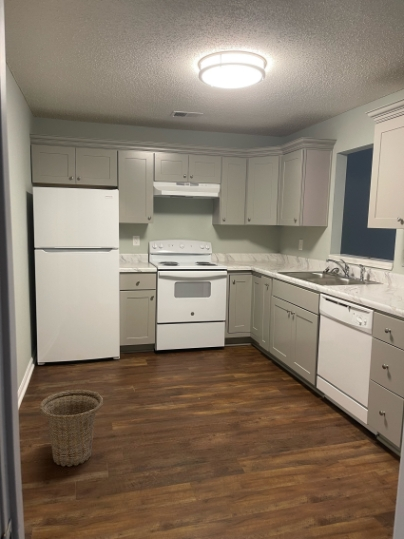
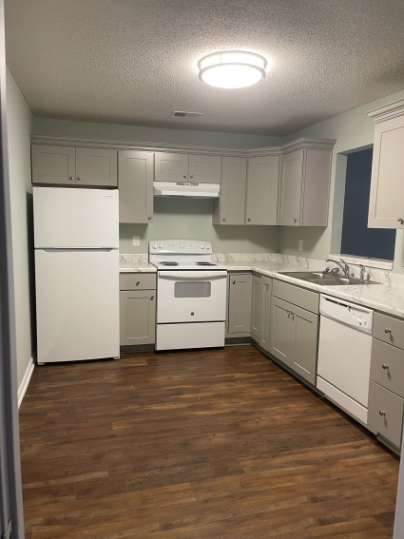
- basket [38,389,104,467]
